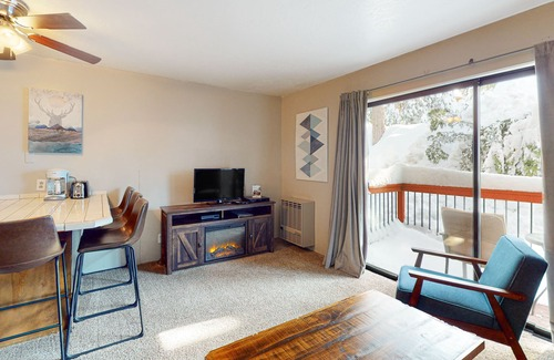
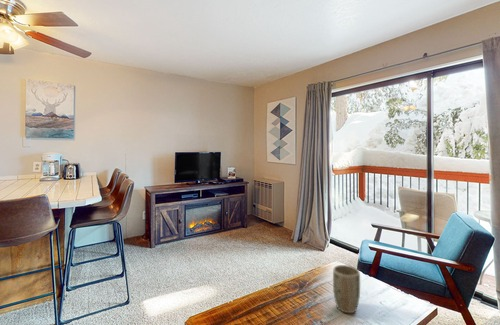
+ plant pot [332,264,361,314]
